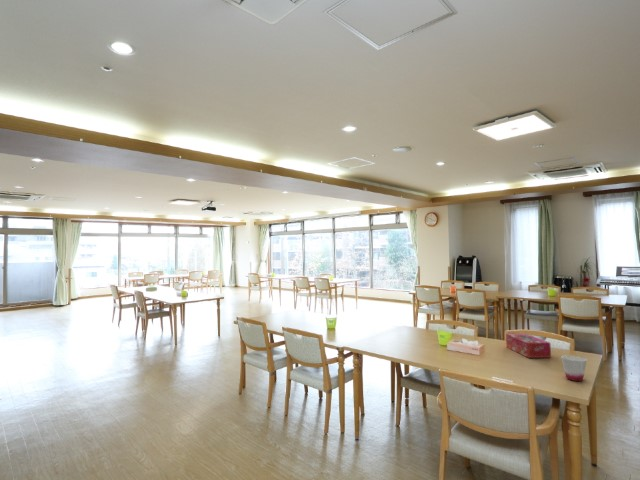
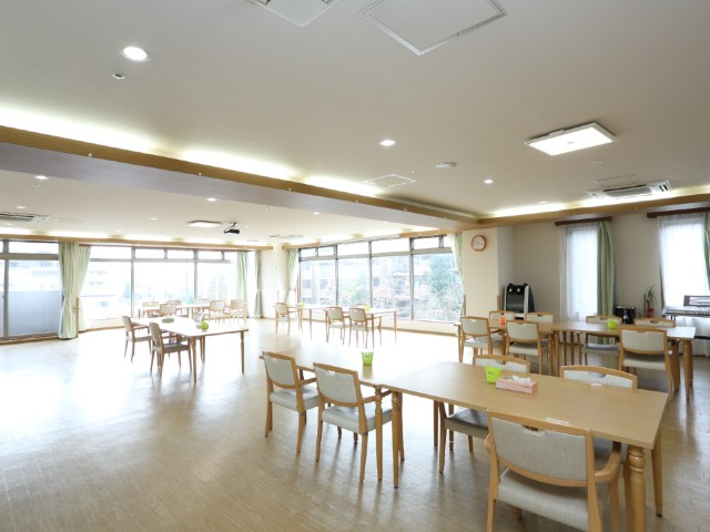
- tissue box [505,333,552,359]
- cup [560,354,588,382]
